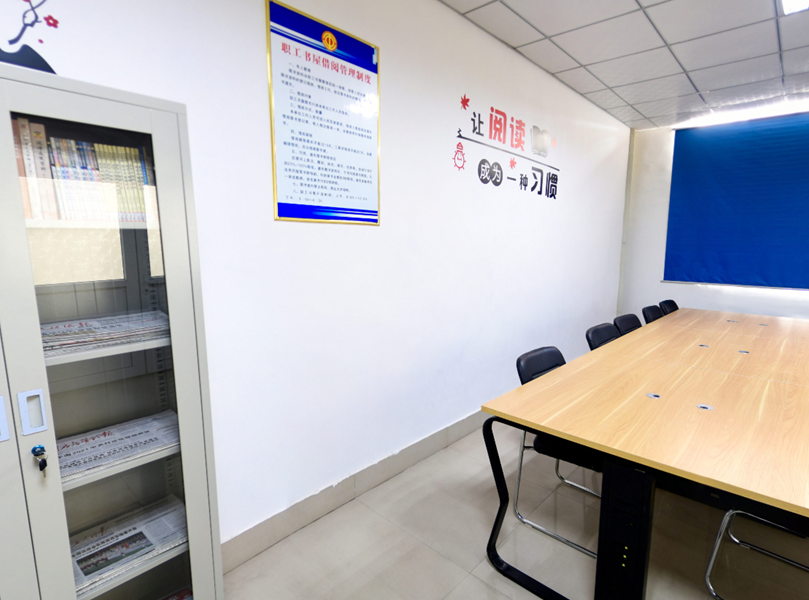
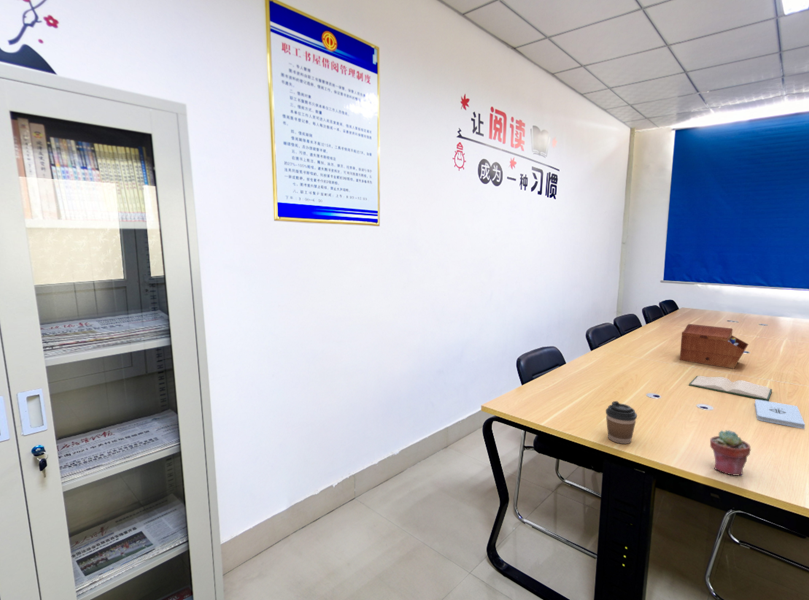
+ notepad [754,399,806,430]
+ potted succulent [709,429,752,476]
+ coffee cup [605,400,638,445]
+ sewing box [679,323,749,370]
+ hardback book [688,375,773,401]
